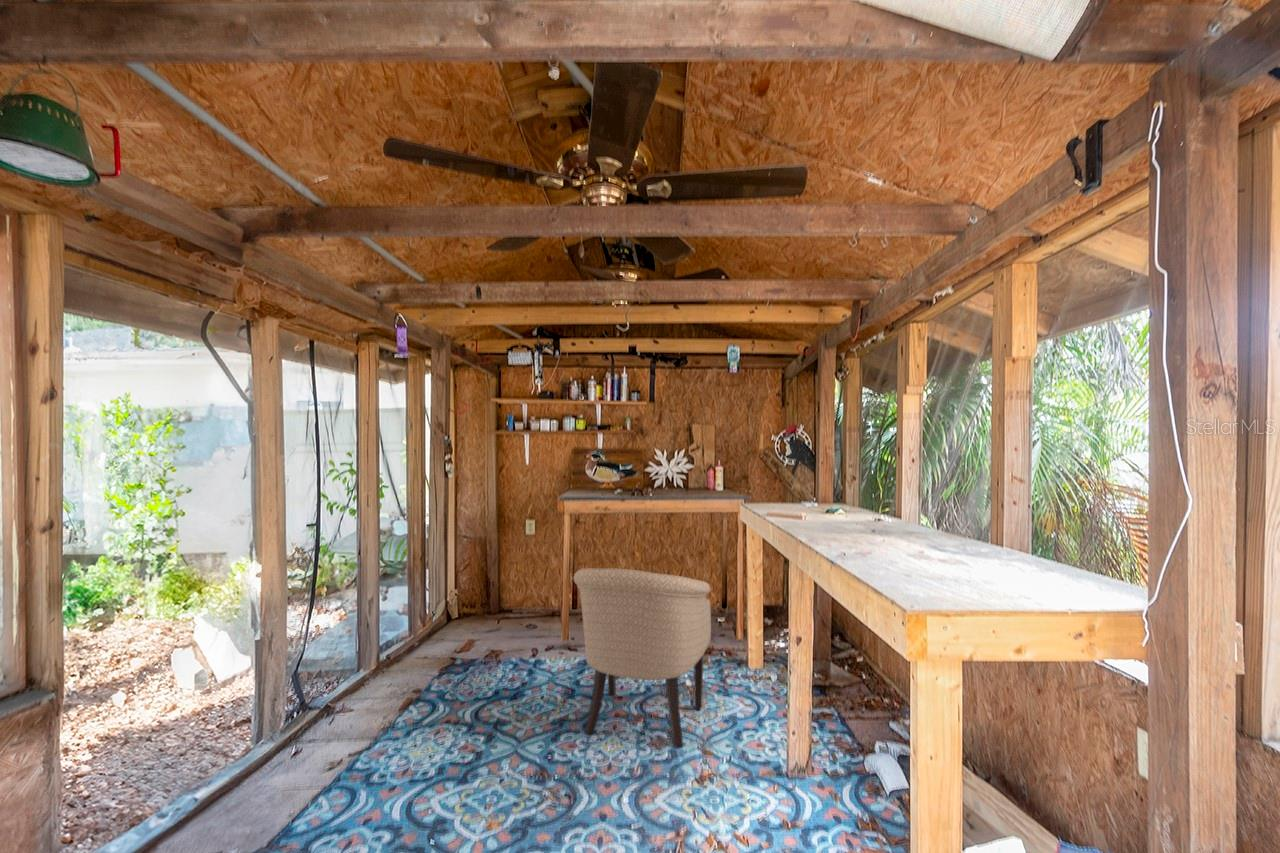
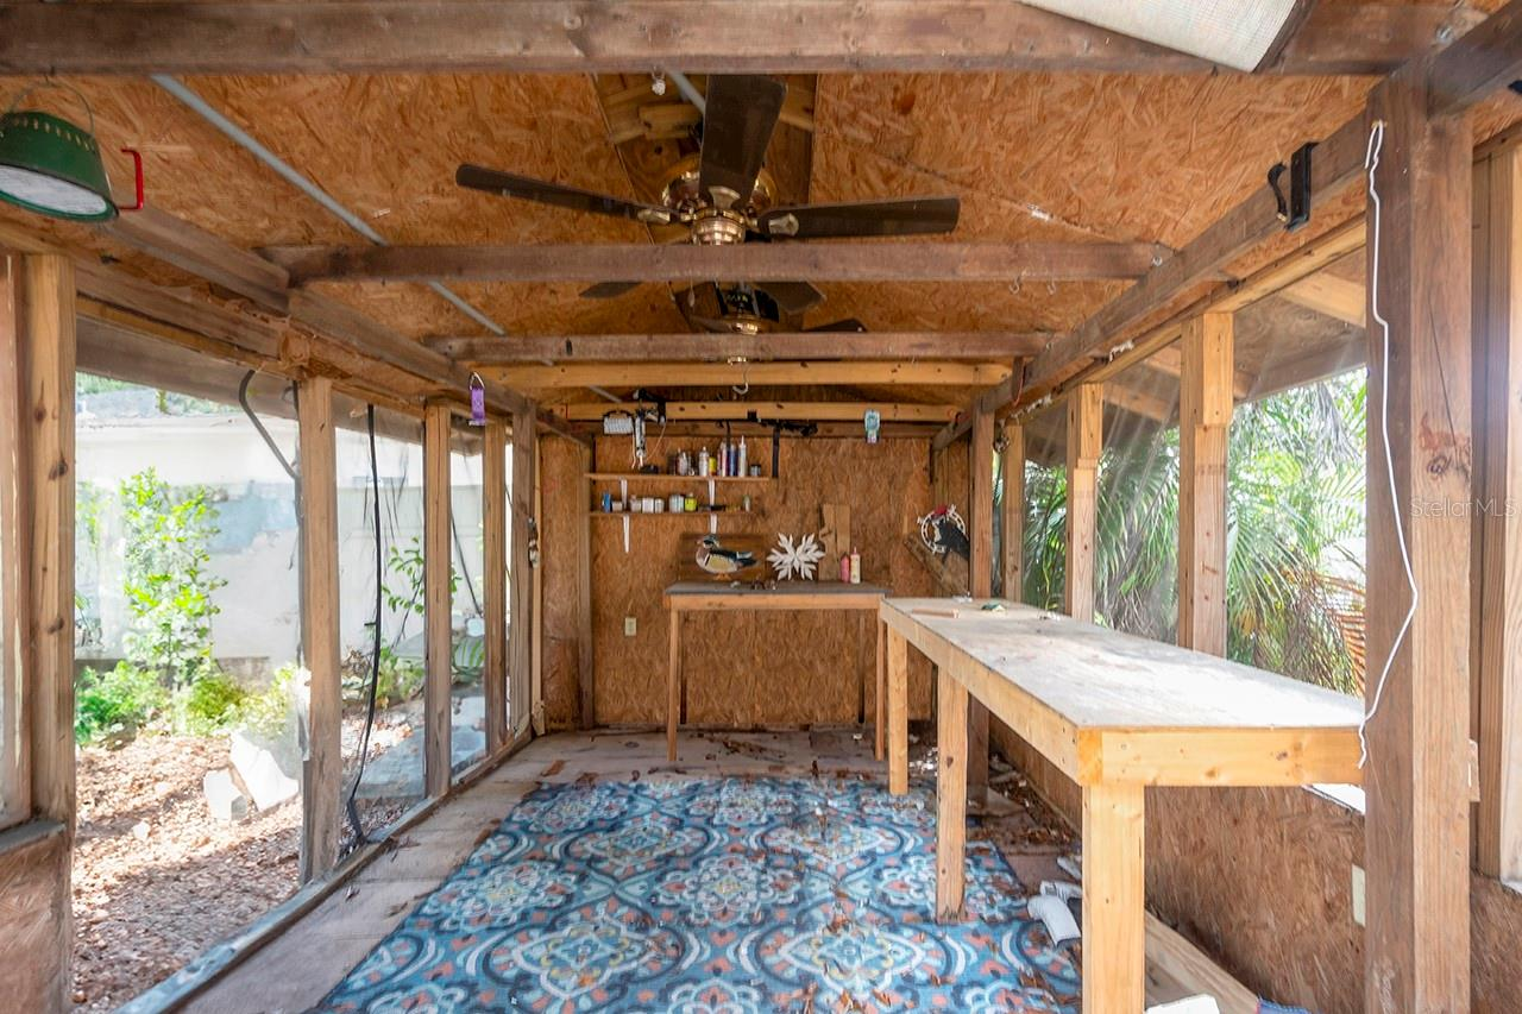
- chair [573,567,712,750]
